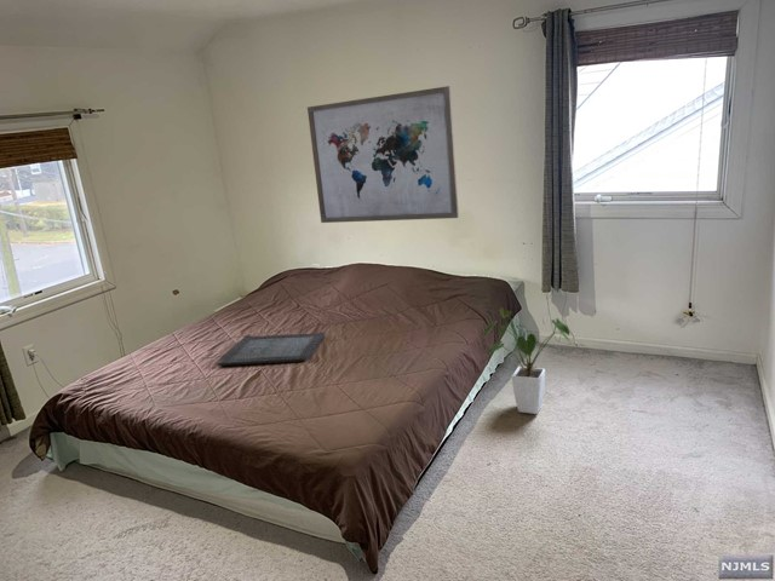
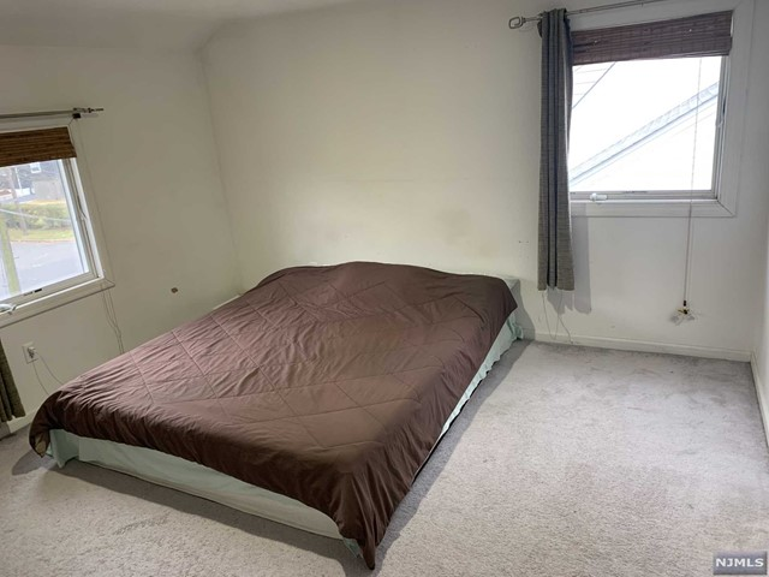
- house plant [482,306,572,415]
- serving tray [214,332,326,367]
- wall art [306,85,460,224]
